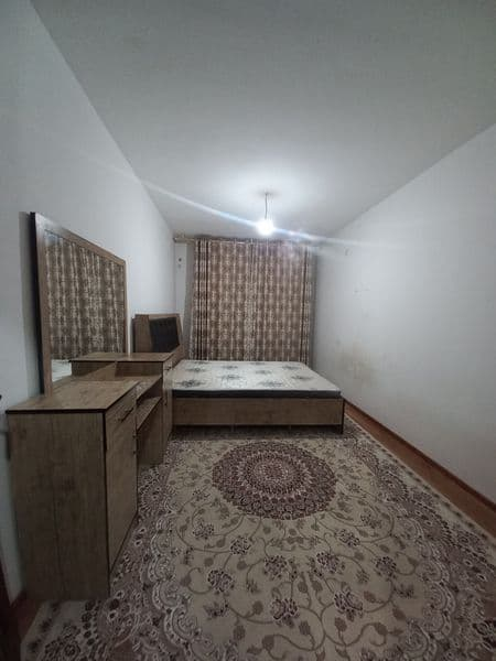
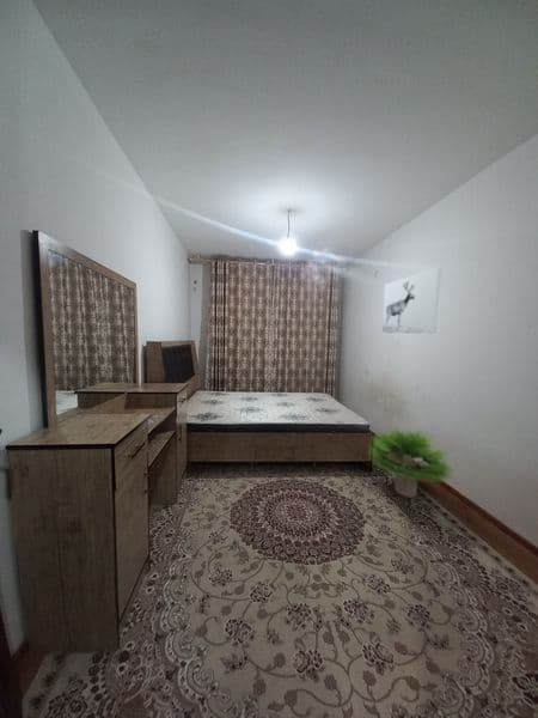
+ potted plant [366,425,456,498]
+ wall art [381,267,442,334]
